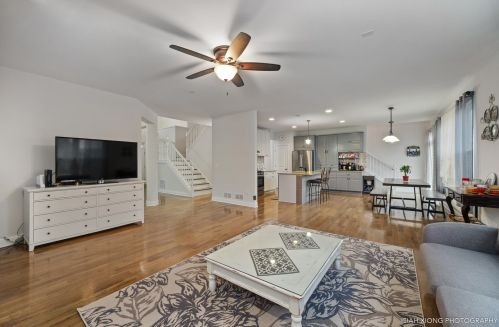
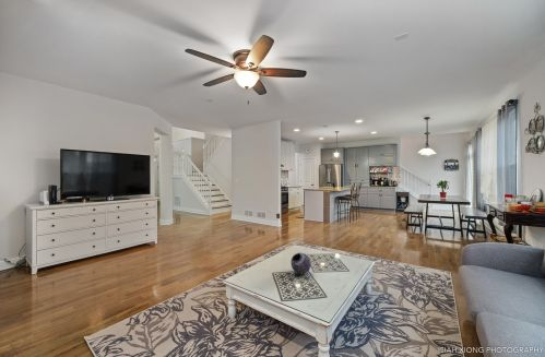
+ decorative ball [289,252,312,275]
